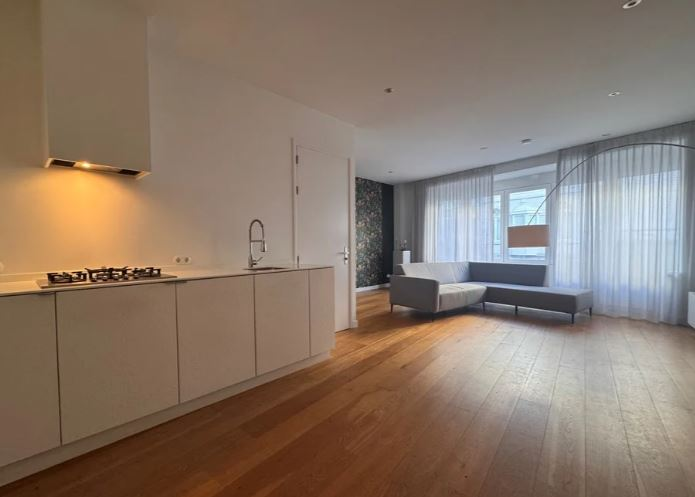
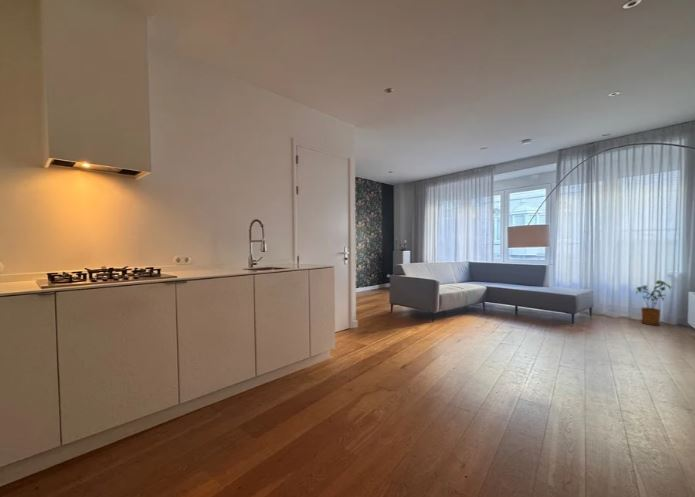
+ house plant [635,279,672,326]
